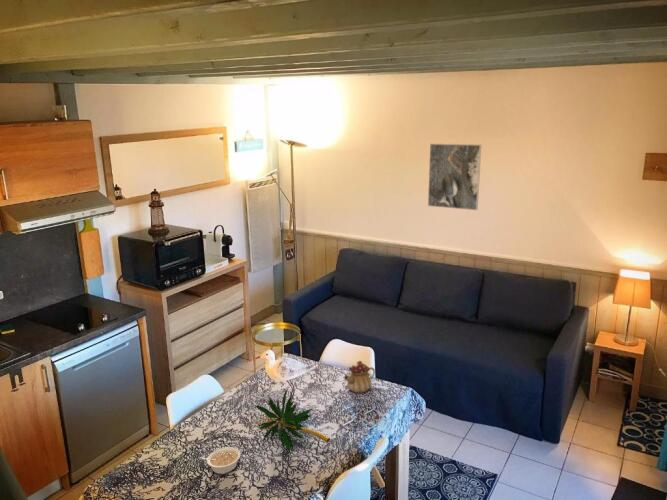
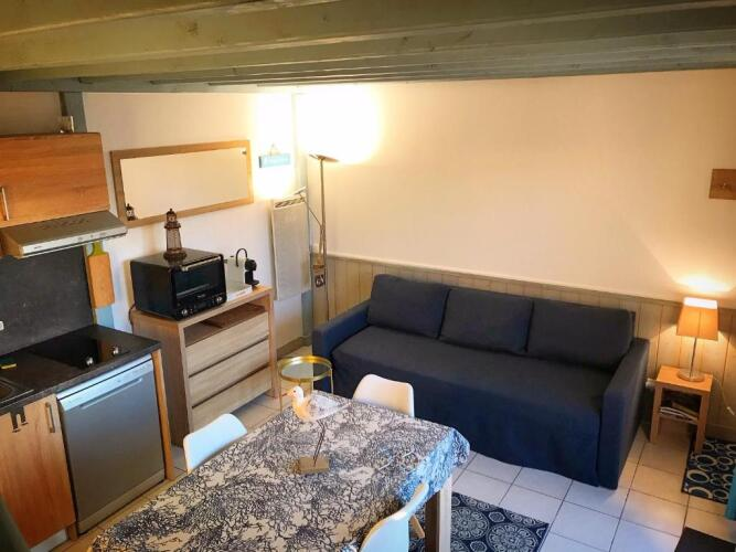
- legume [199,446,242,475]
- plant [254,388,331,454]
- teapot [343,360,376,394]
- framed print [427,143,482,211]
